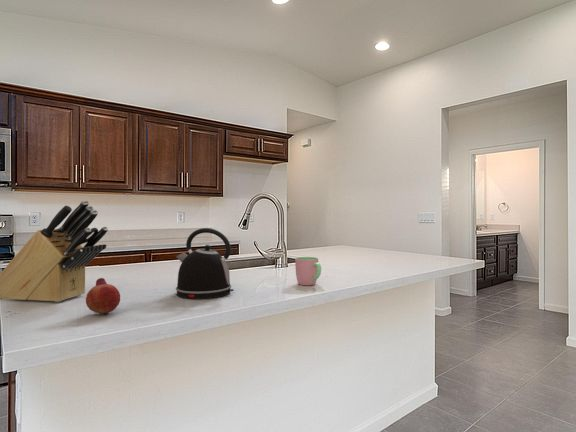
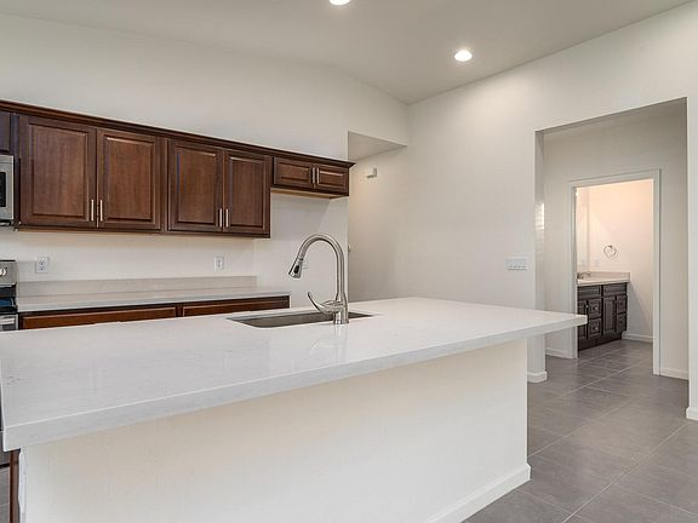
- fruit [85,277,121,316]
- kettle [175,227,235,300]
- cup [294,256,322,286]
- knife block [0,199,109,303]
